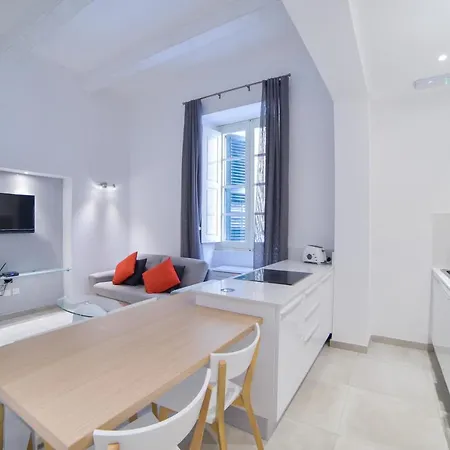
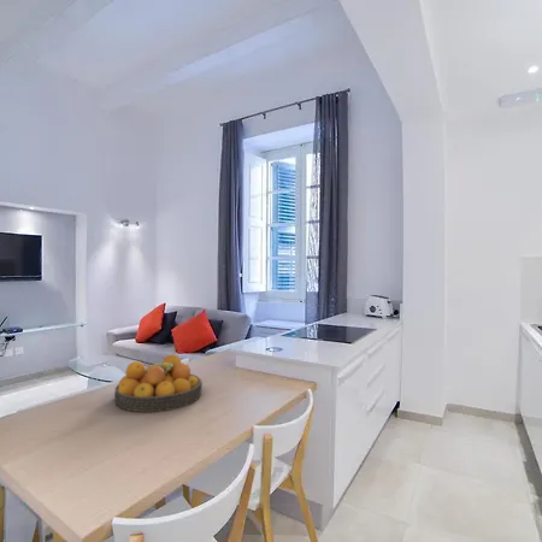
+ fruit bowl [113,353,204,413]
